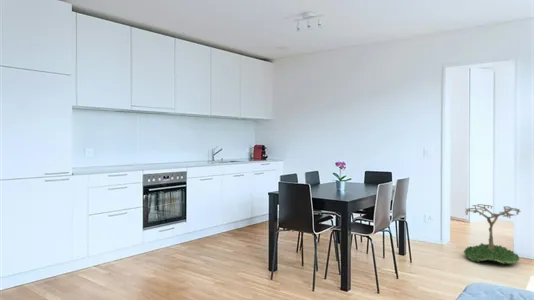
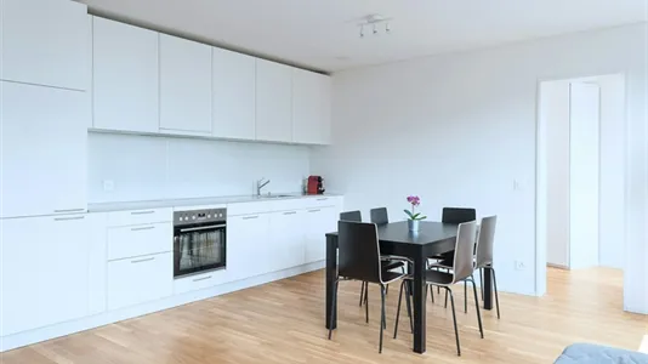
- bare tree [463,203,521,265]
